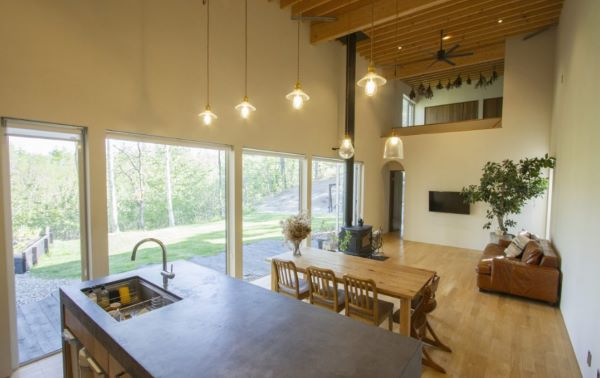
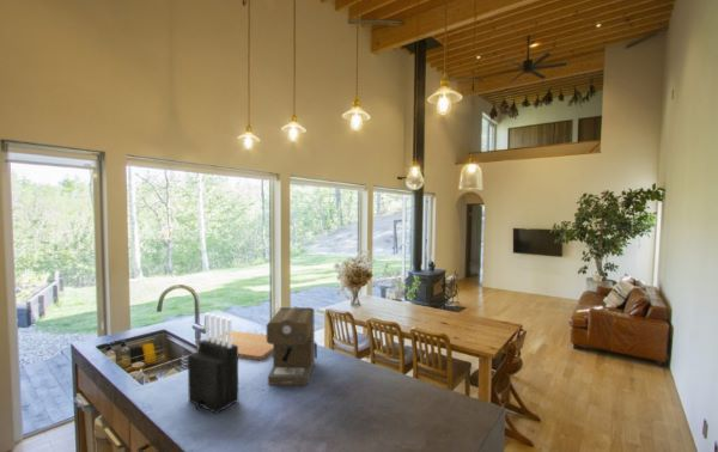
+ knife block [187,312,239,415]
+ coffee maker [266,306,318,386]
+ cutting board [196,329,273,361]
